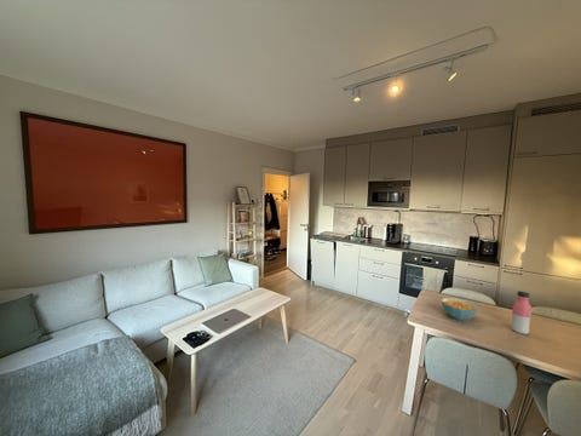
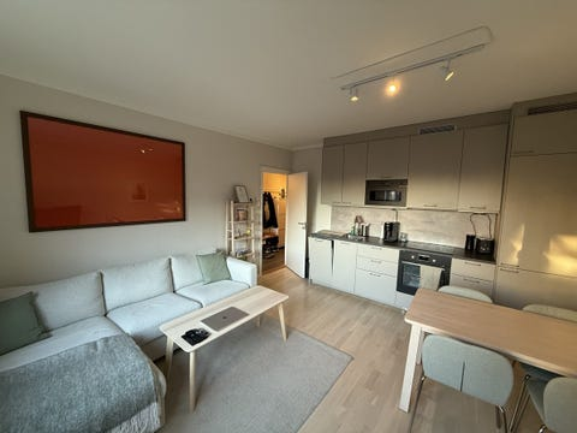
- cereal bowl [441,297,479,321]
- water bottle [510,289,533,335]
